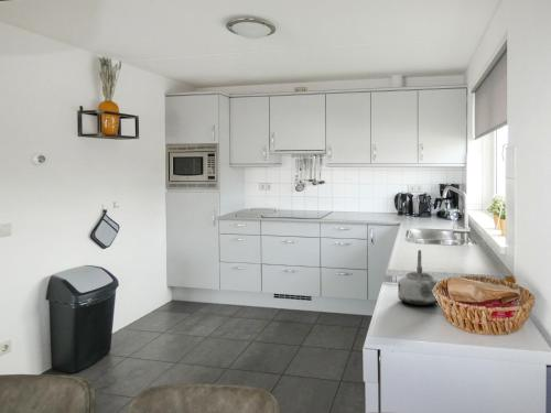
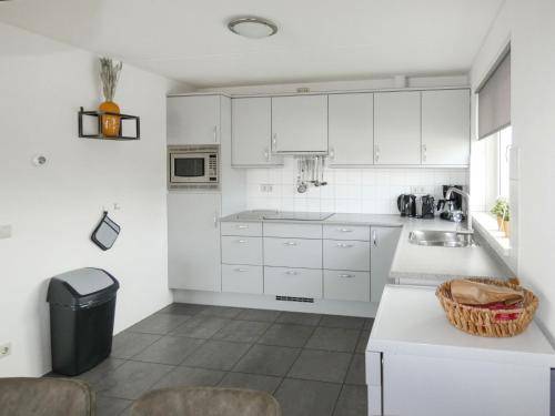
- kettle [397,249,441,306]
